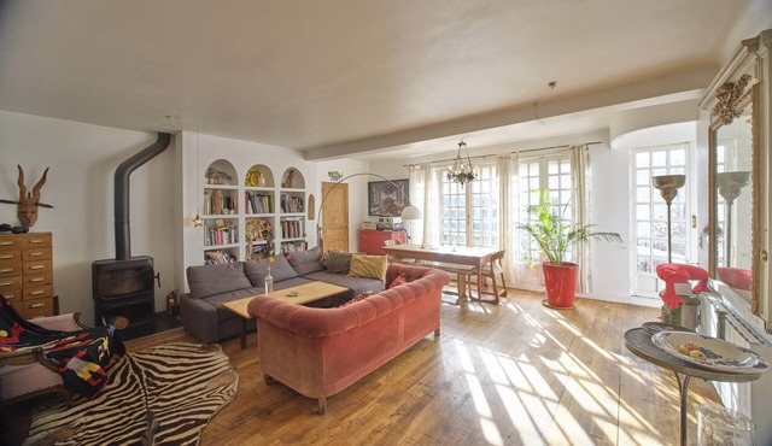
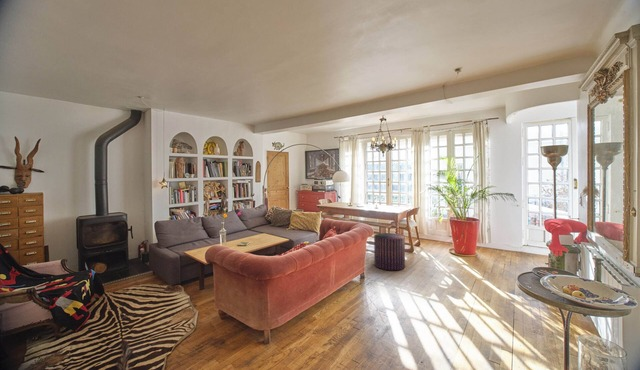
+ pouf [373,232,406,271]
